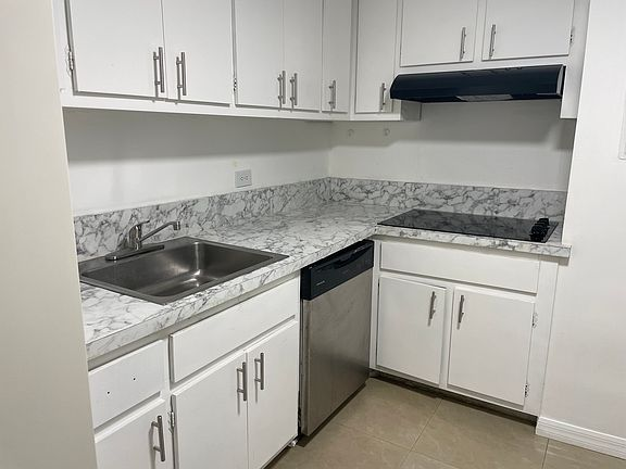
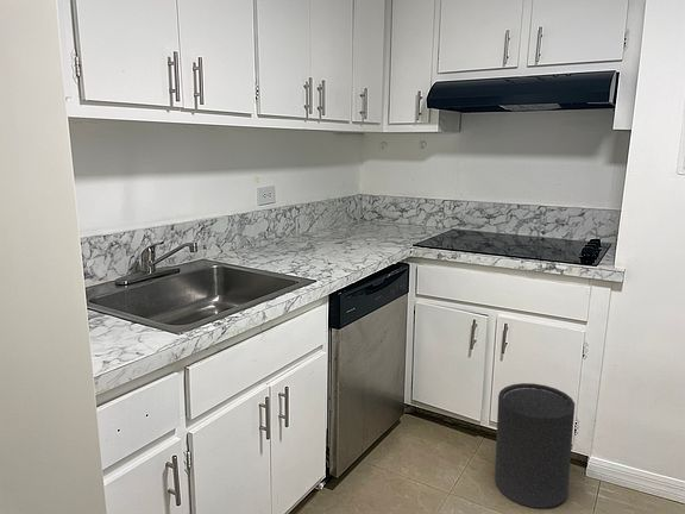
+ trash can [494,382,576,509]
